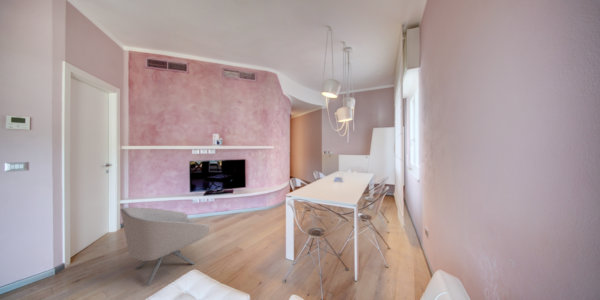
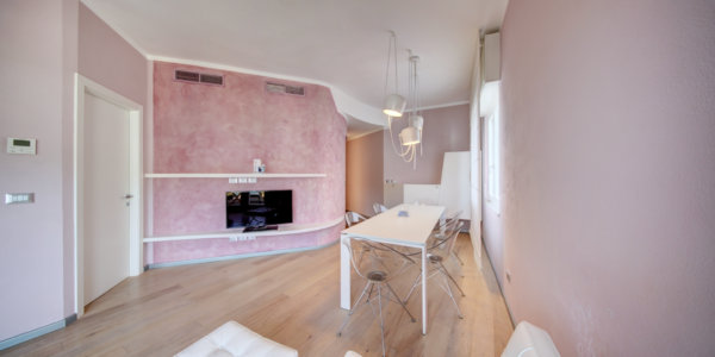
- armchair [120,206,210,286]
